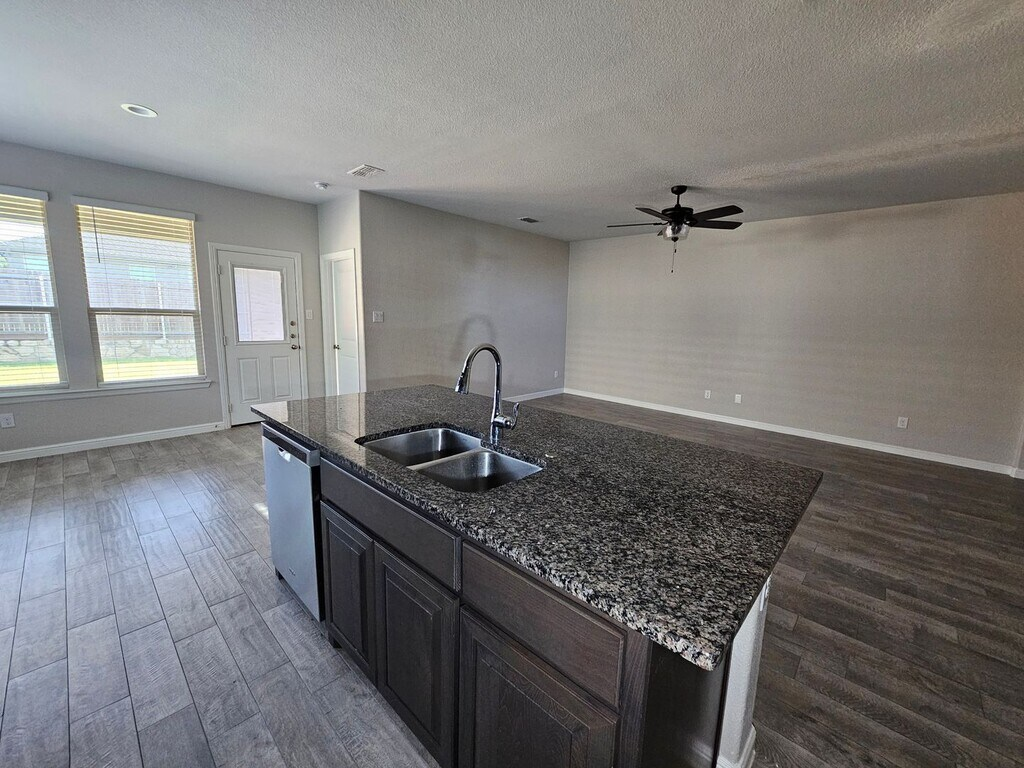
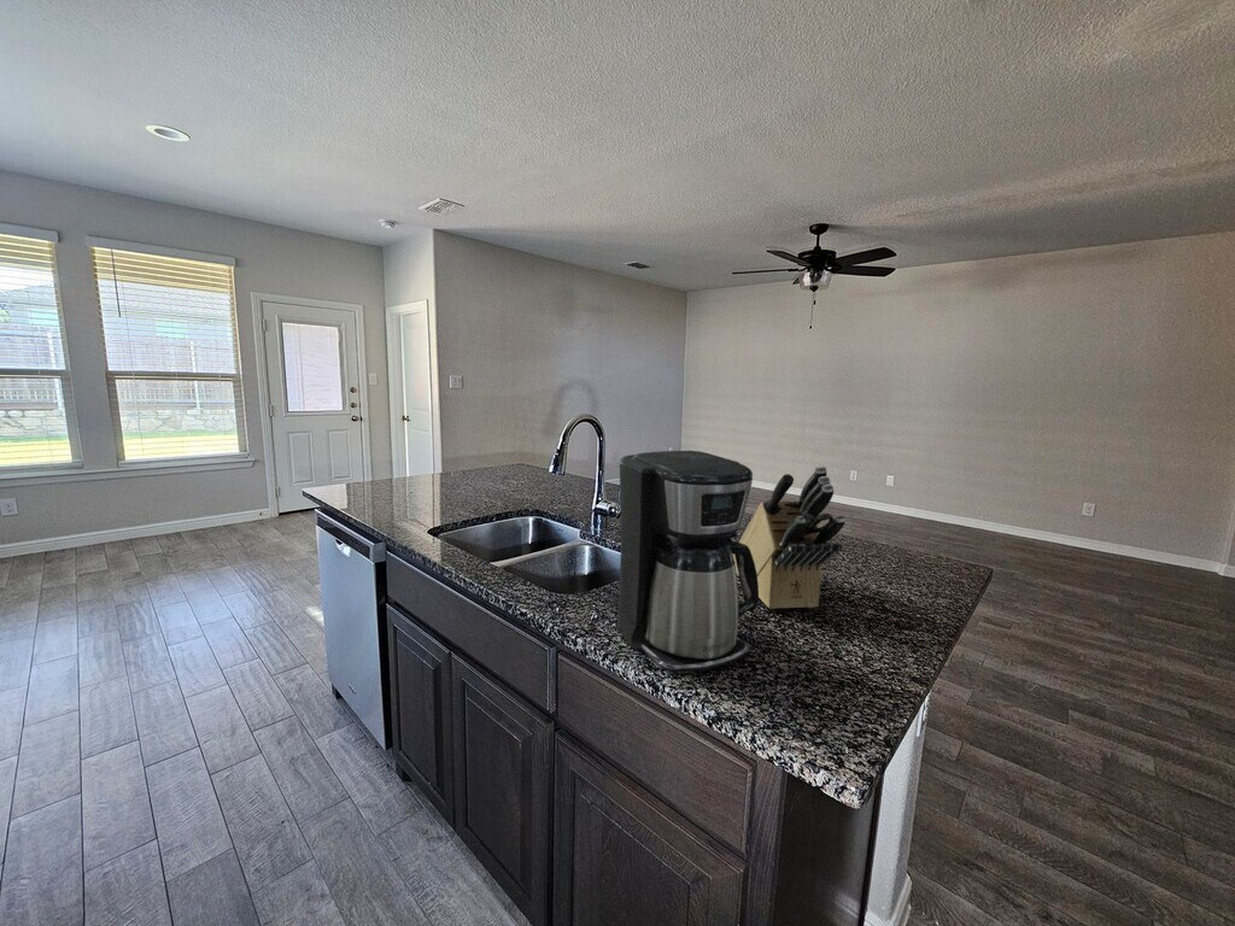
+ coffee maker [609,450,760,673]
+ knife block [732,465,847,610]
